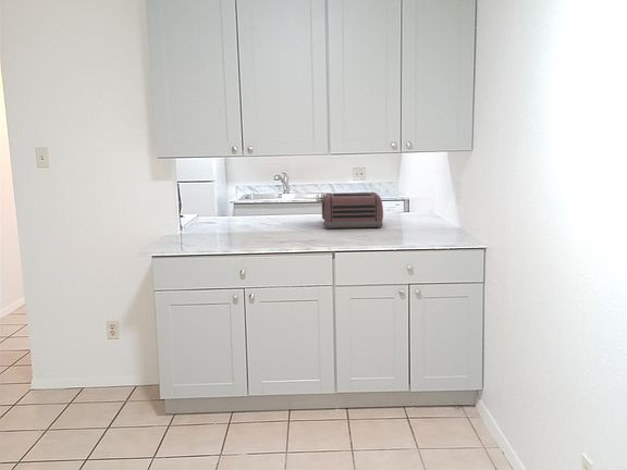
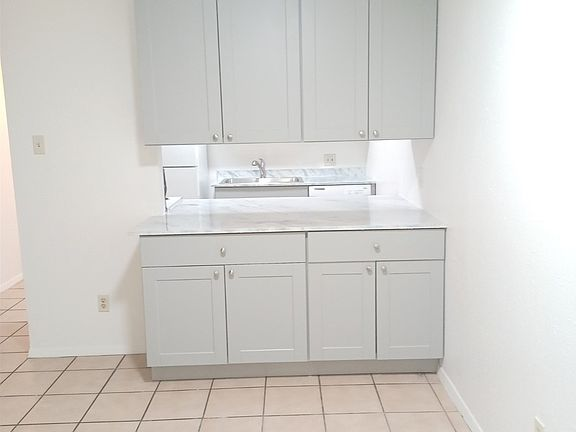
- toaster [316,191,384,230]
